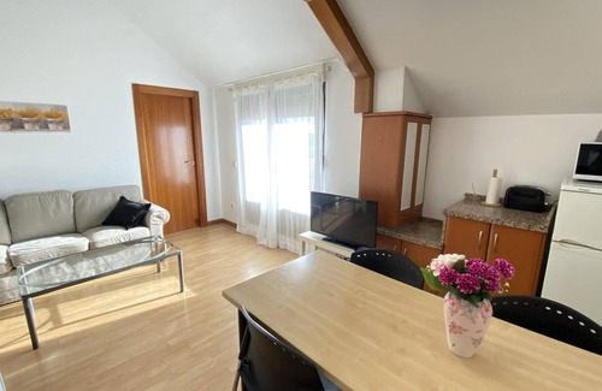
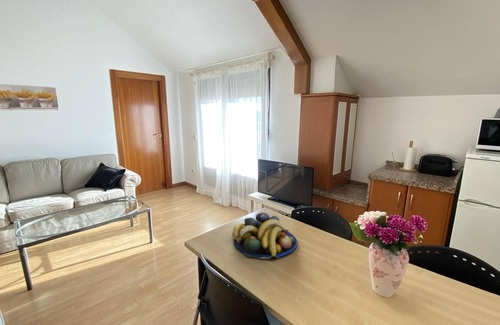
+ fruit bowl [231,212,298,260]
